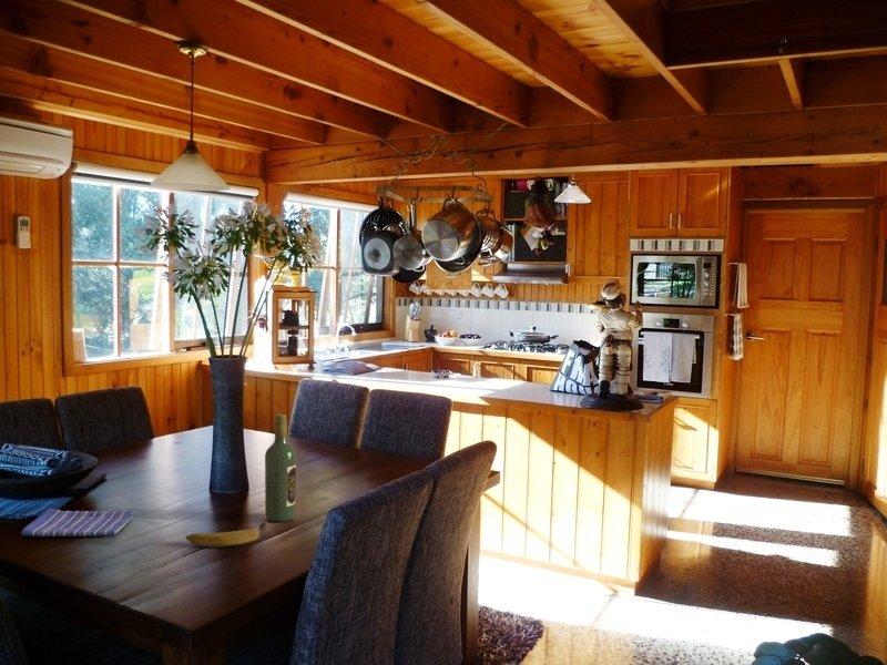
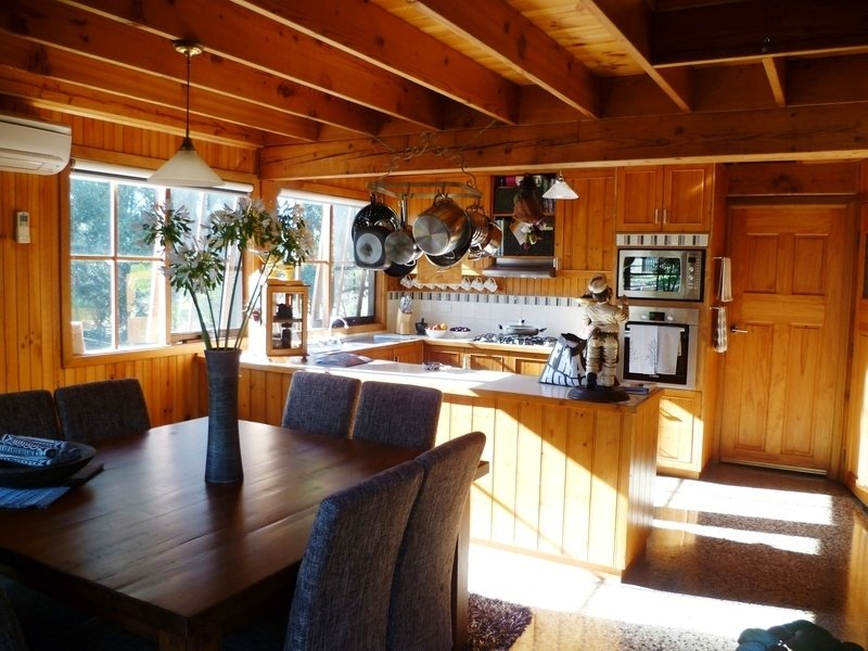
- dish towel [20,508,134,538]
- fruit [184,522,268,548]
- wine bottle [264,413,297,523]
